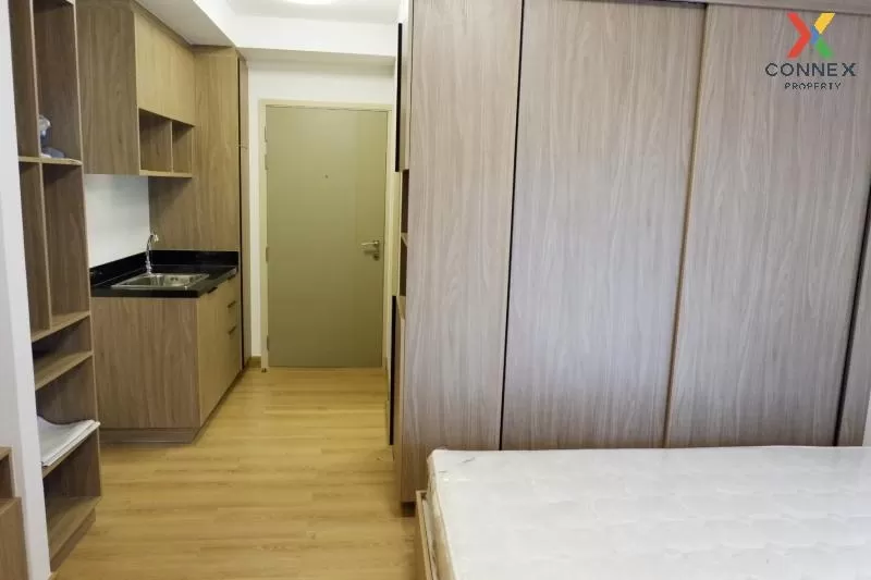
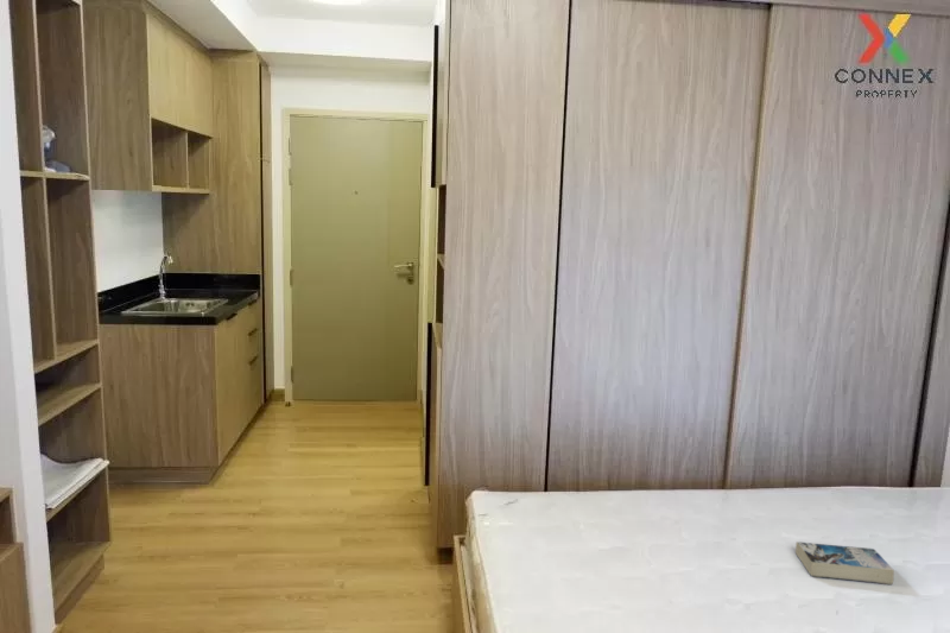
+ book [794,540,895,585]
